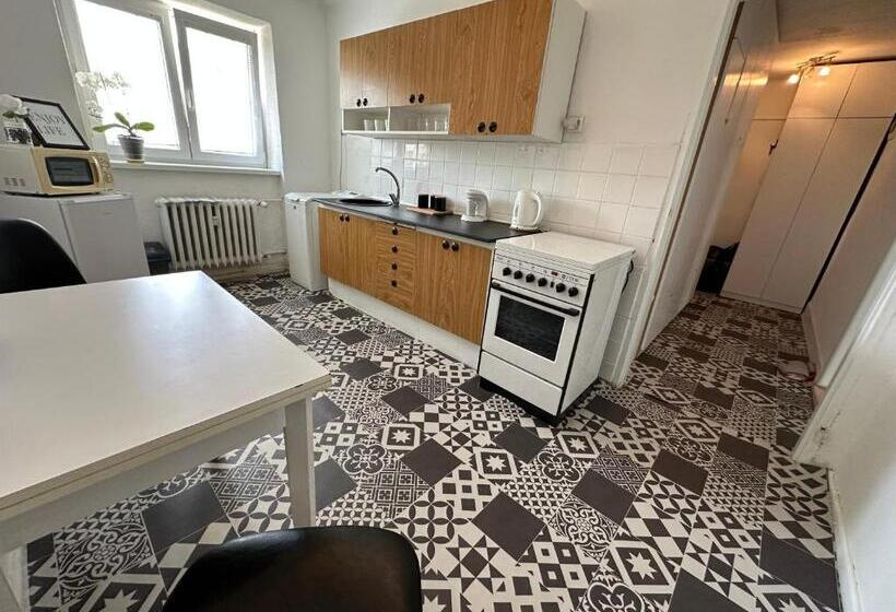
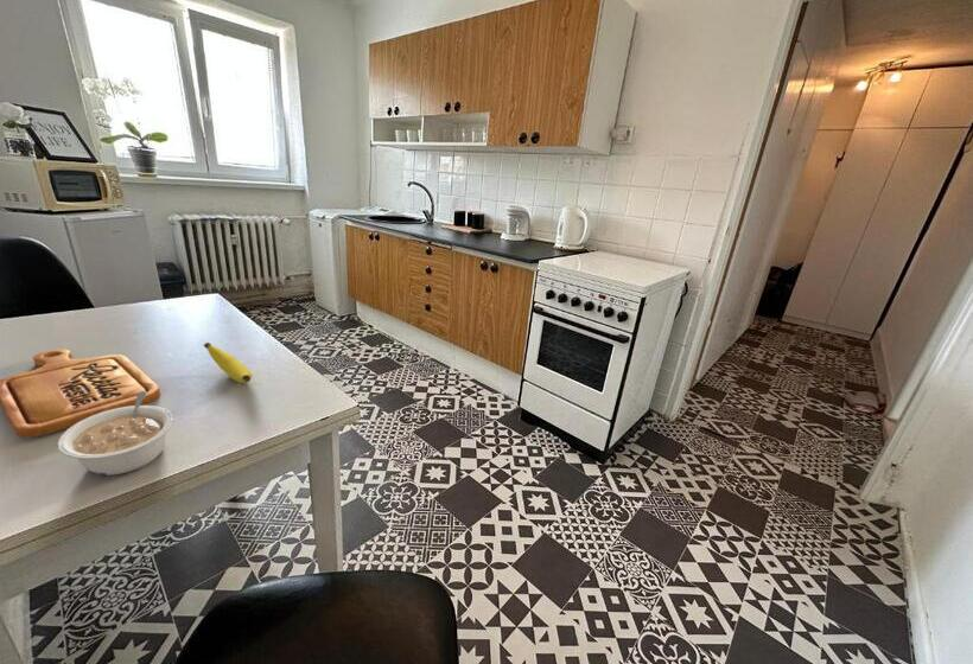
+ cutting board [0,349,161,439]
+ banana [203,341,254,384]
+ legume [57,391,174,477]
